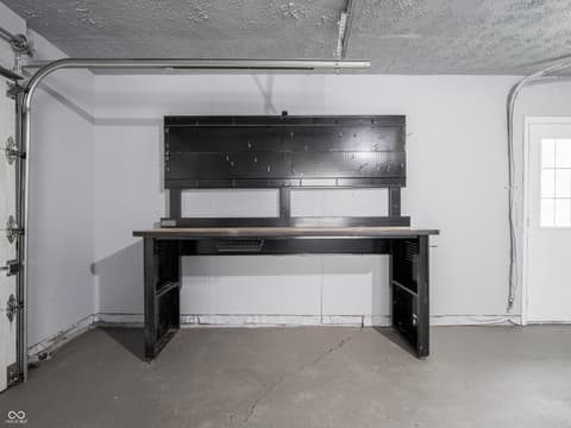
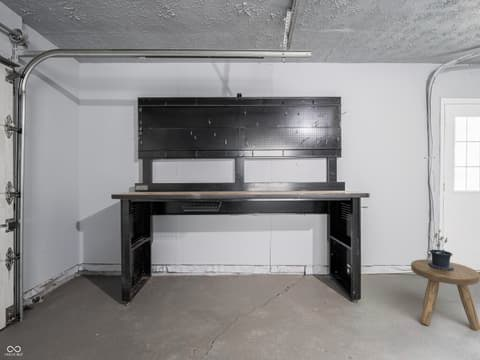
+ stool [410,259,480,331]
+ potted plant [428,229,454,271]
